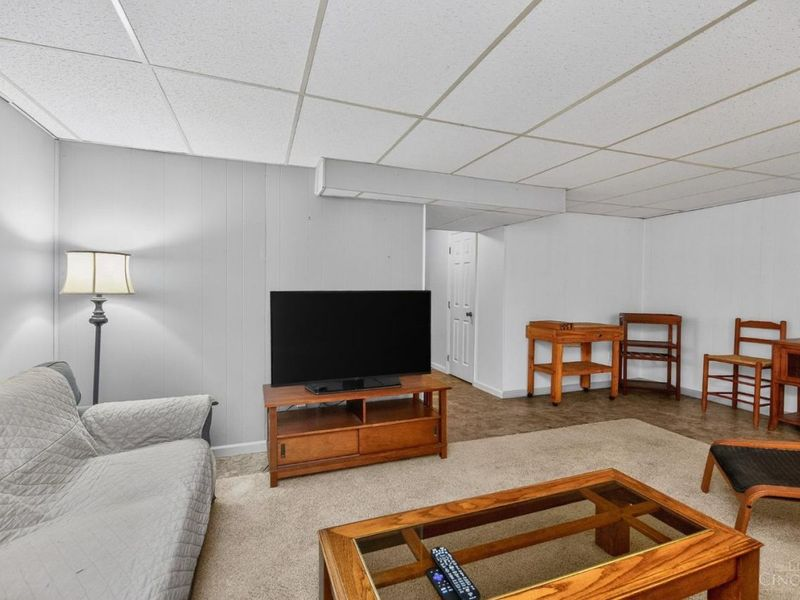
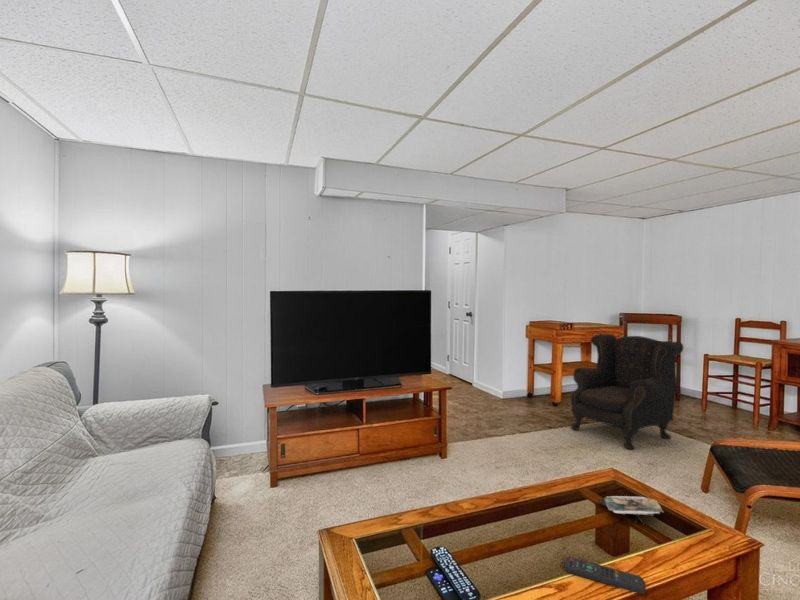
+ armchair [570,333,684,451]
+ remote control [564,556,647,595]
+ magazine [594,495,665,525]
